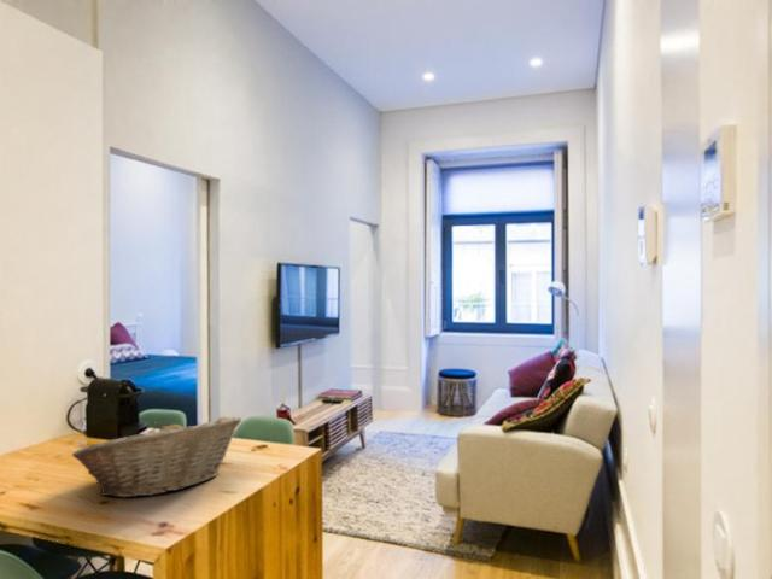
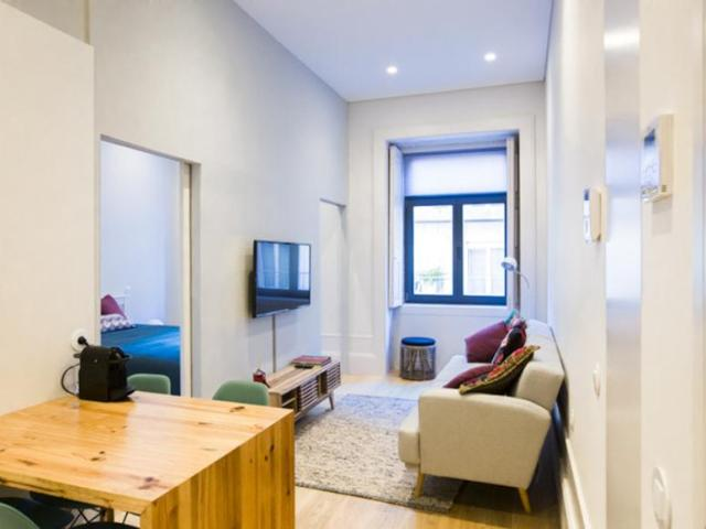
- fruit basket [71,416,242,498]
